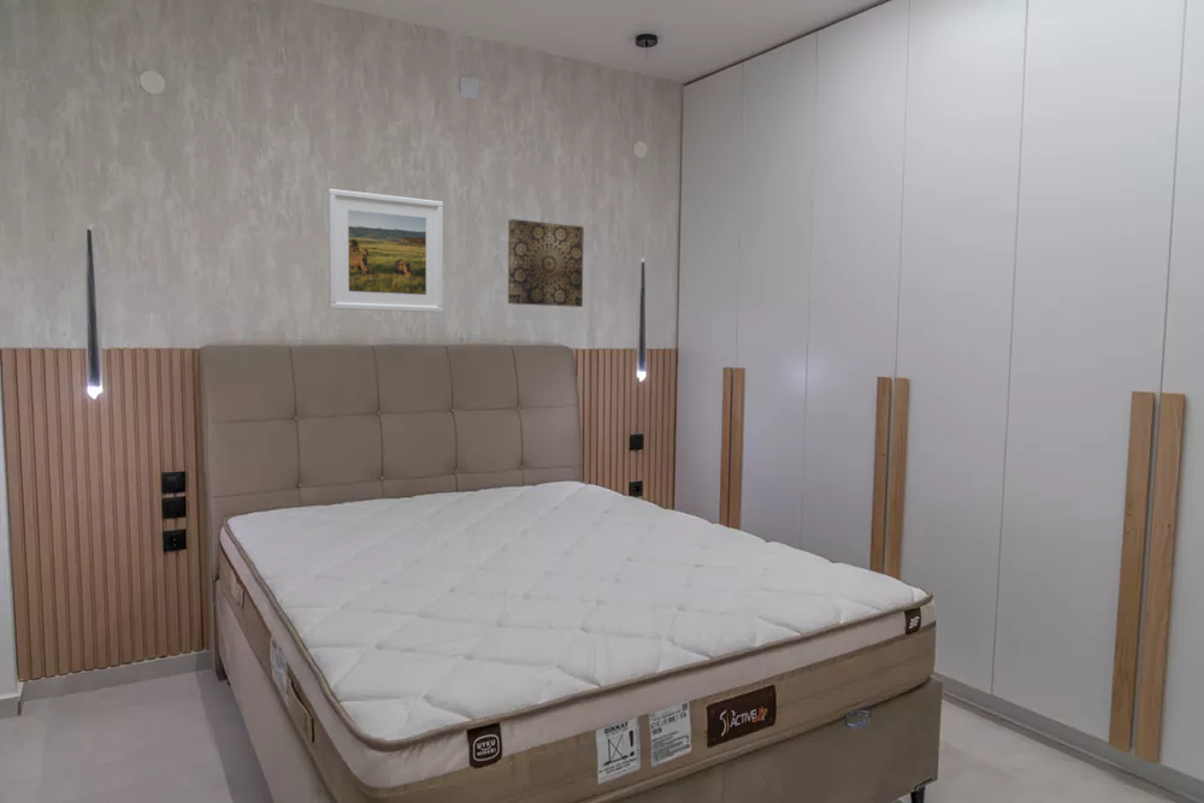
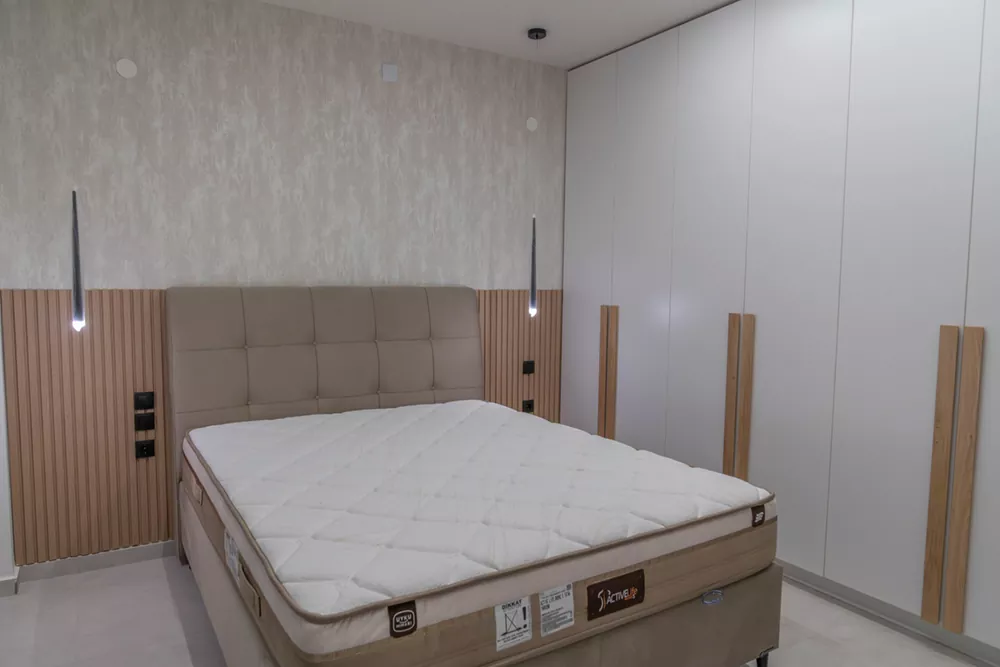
- wall art [507,218,585,308]
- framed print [327,188,444,314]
